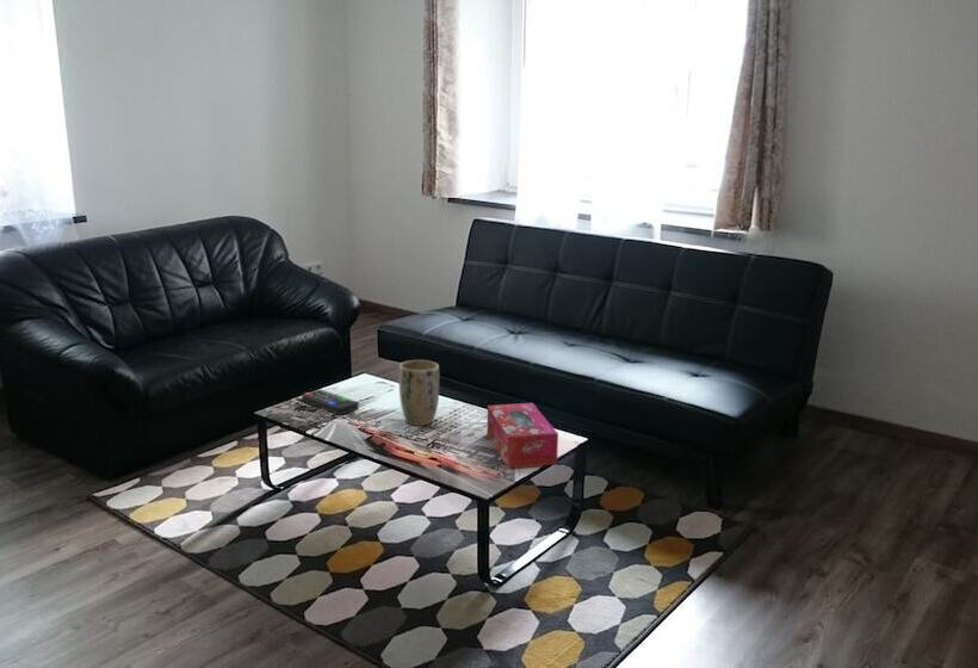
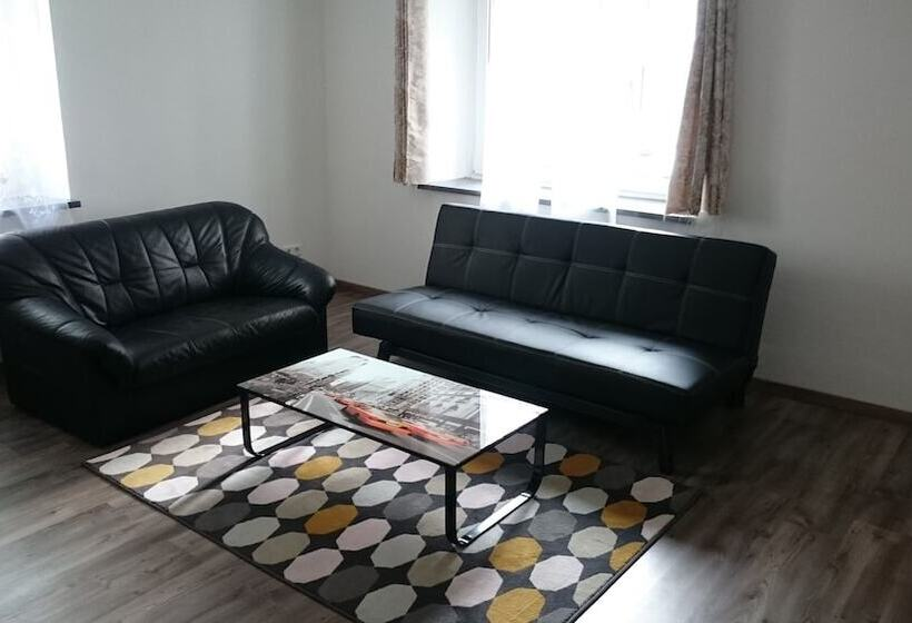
- tissue box [485,402,559,469]
- plant pot [397,359,440,427]
- remote control [301,389,359,415]
